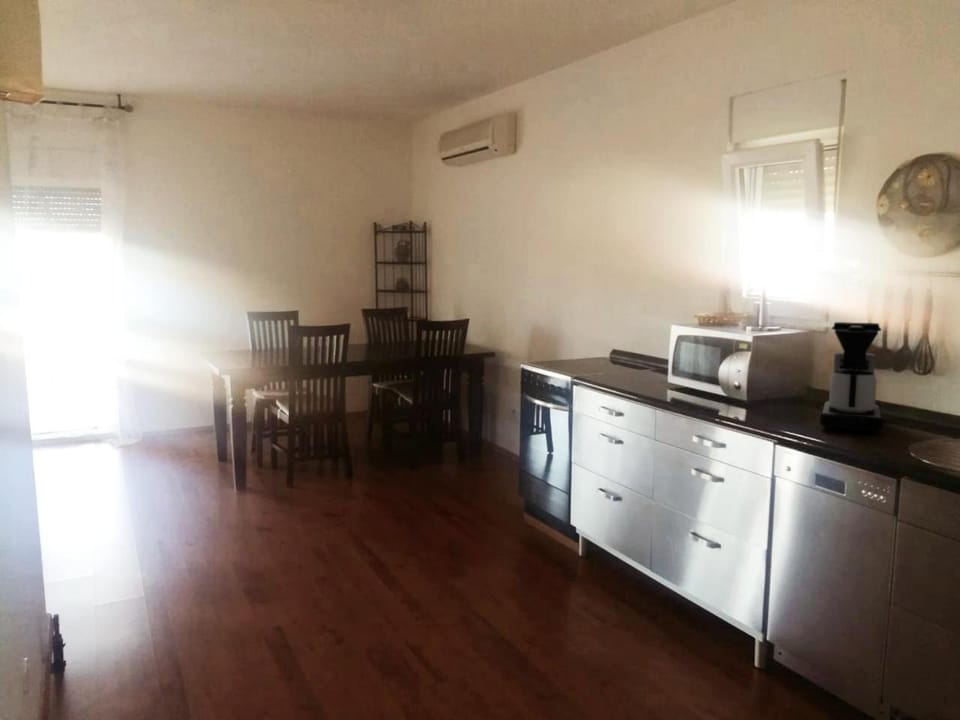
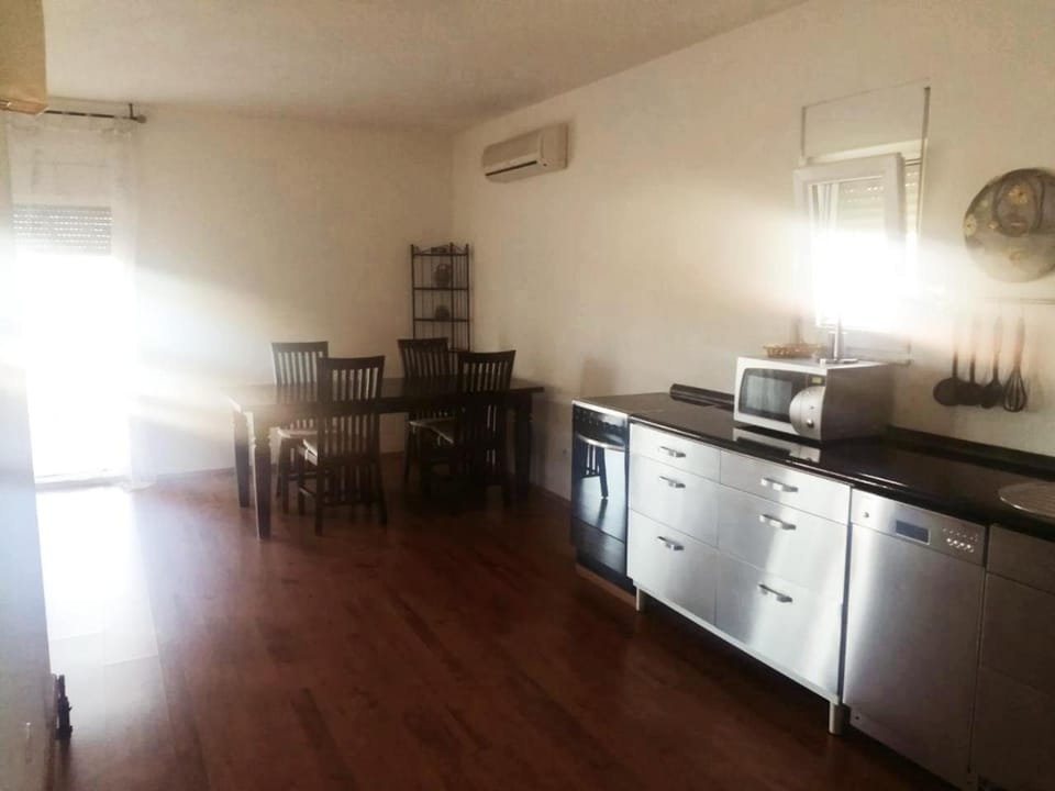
- coffee maker [819,321,884,434]
